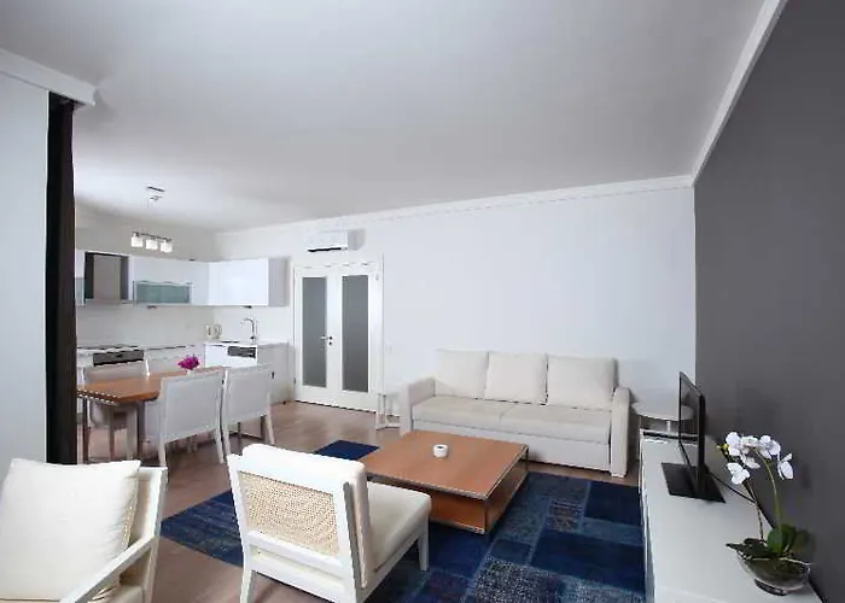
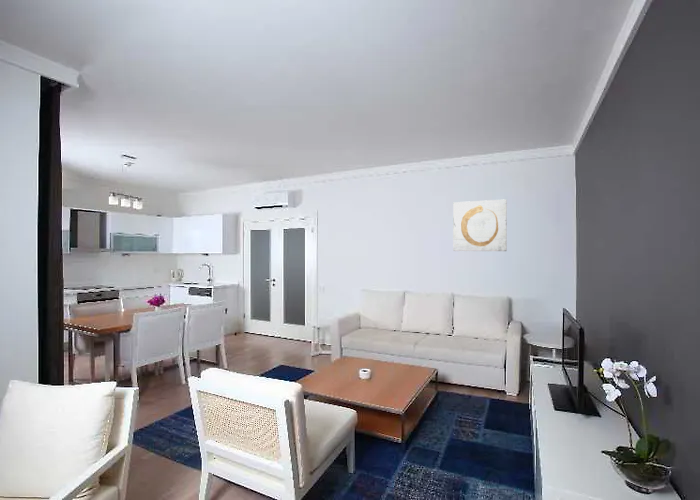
+ wall art [452,198,508,252]
